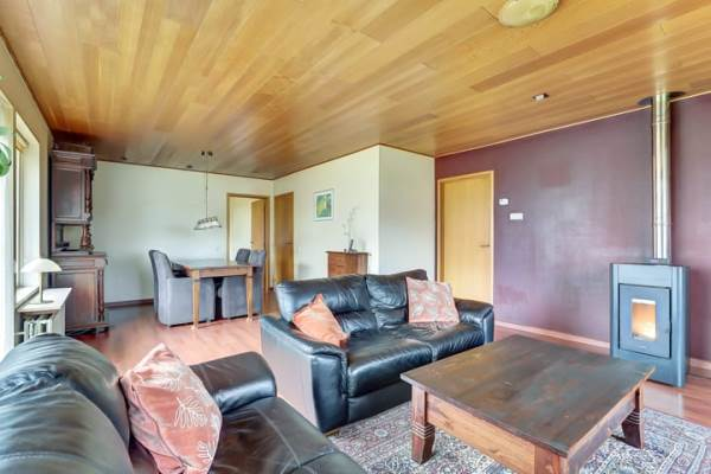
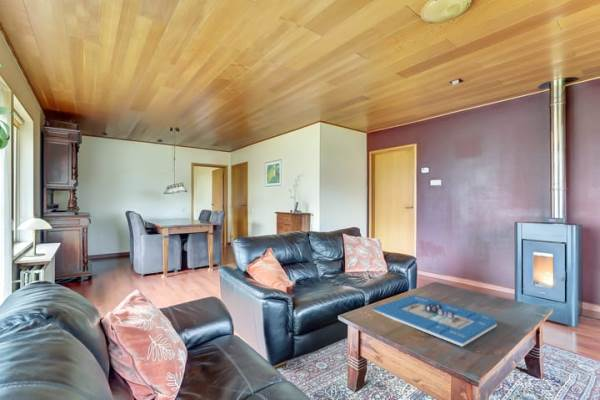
+ architectural model [373,293,498,348]
